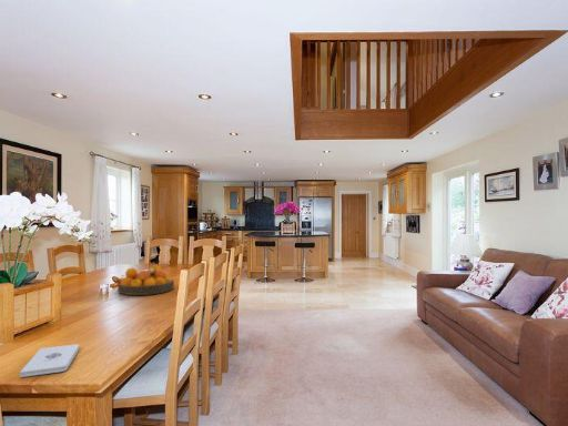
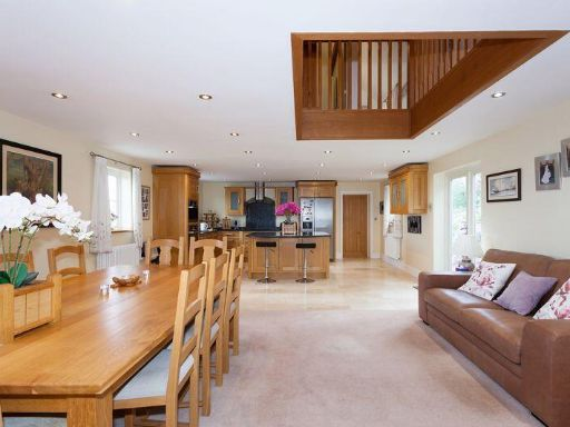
- fruit bowl [118,264,175,296]
- notepad [19,343,80,378]
